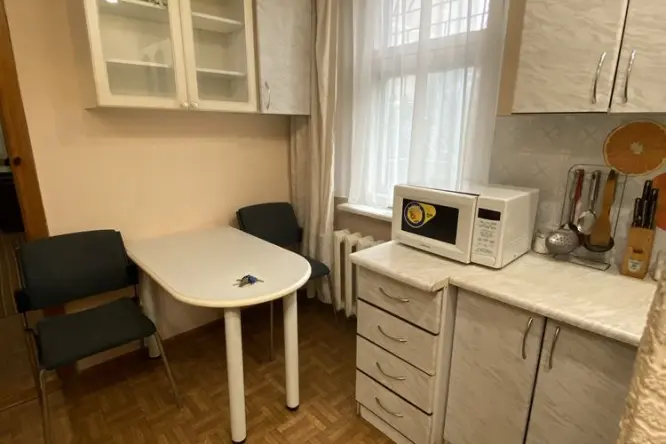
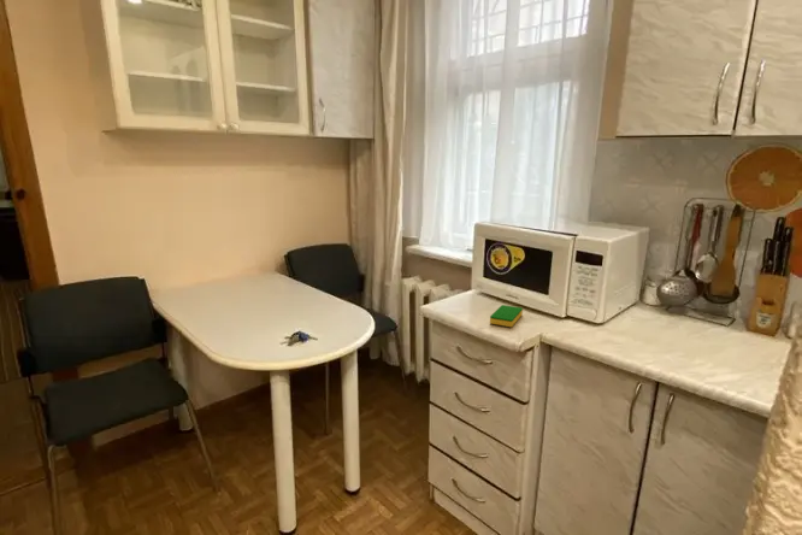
+ dish sponge [489,304,524,328]
